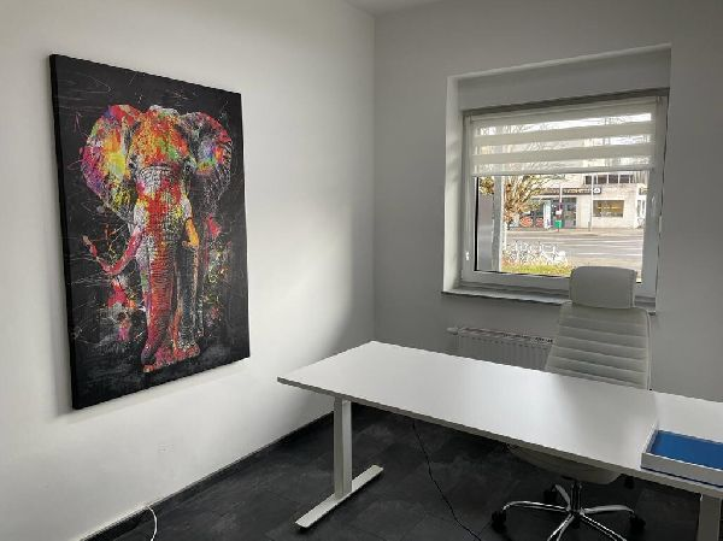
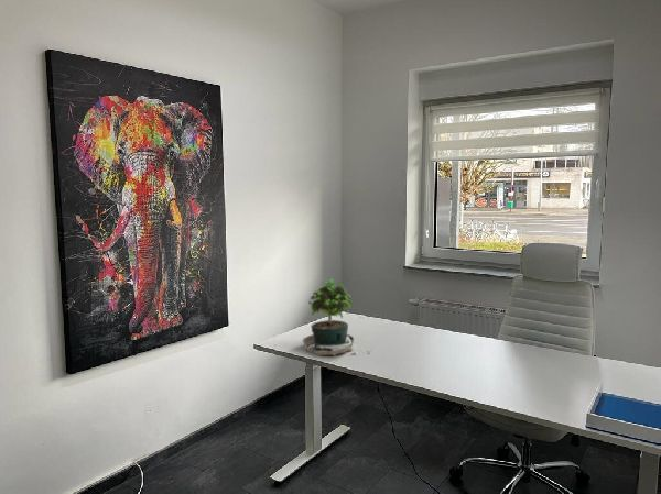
+ potted plant [302,277,372,356]
